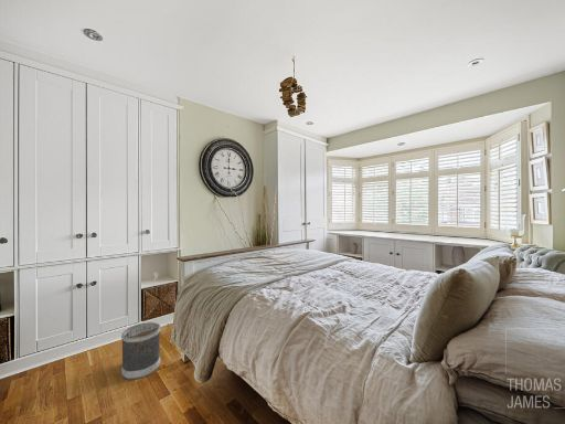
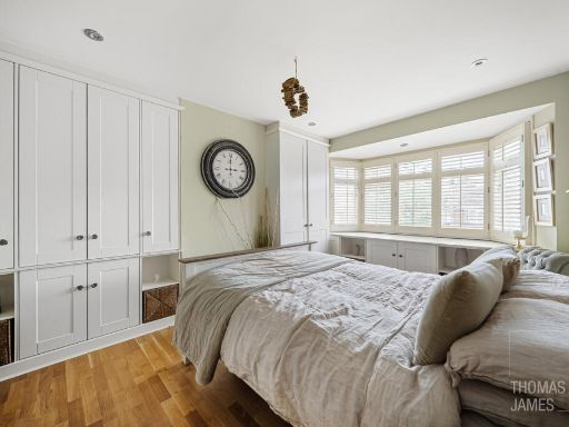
- wastebasket [120,321,161,381]
